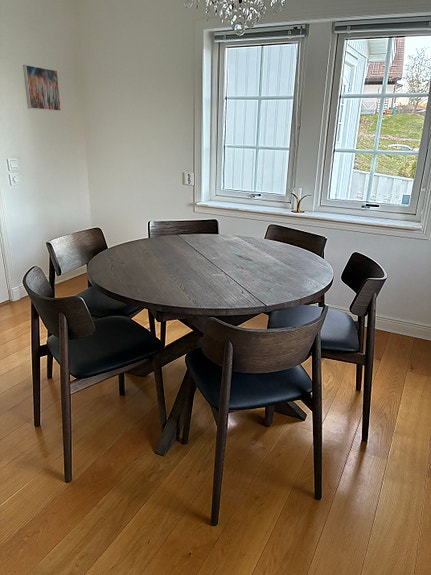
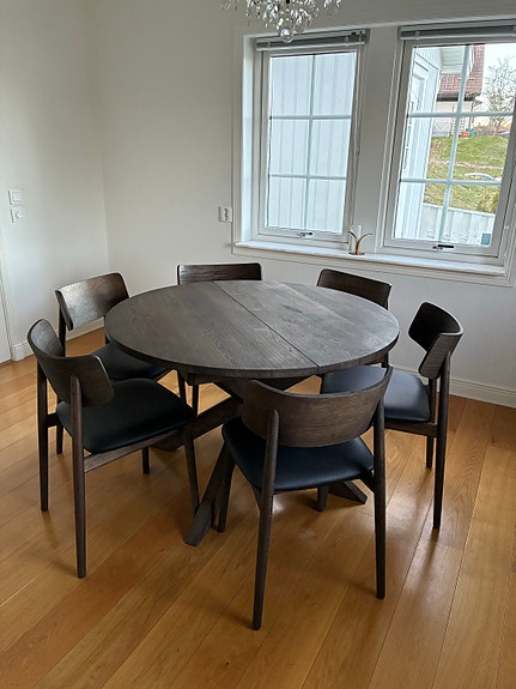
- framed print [22,64,62,112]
